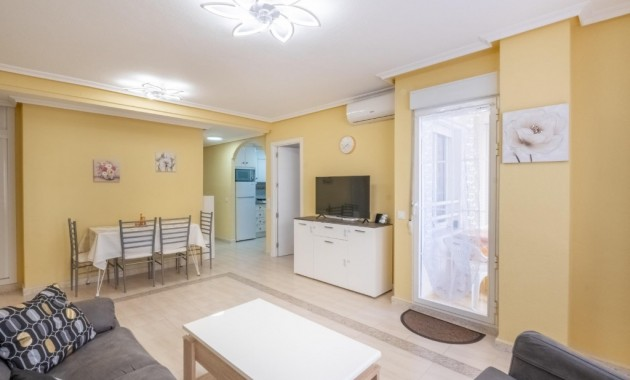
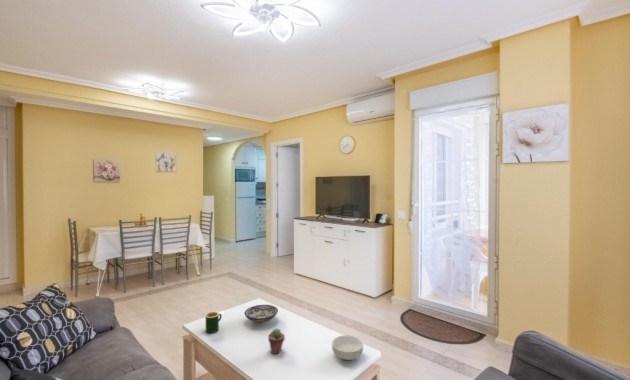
+ mug [204,311,223,334]
+ potted succulent [267,327,286,355]
+ cereal bowl [331,334,364,361]
+ bowl [243,304,279,324]
